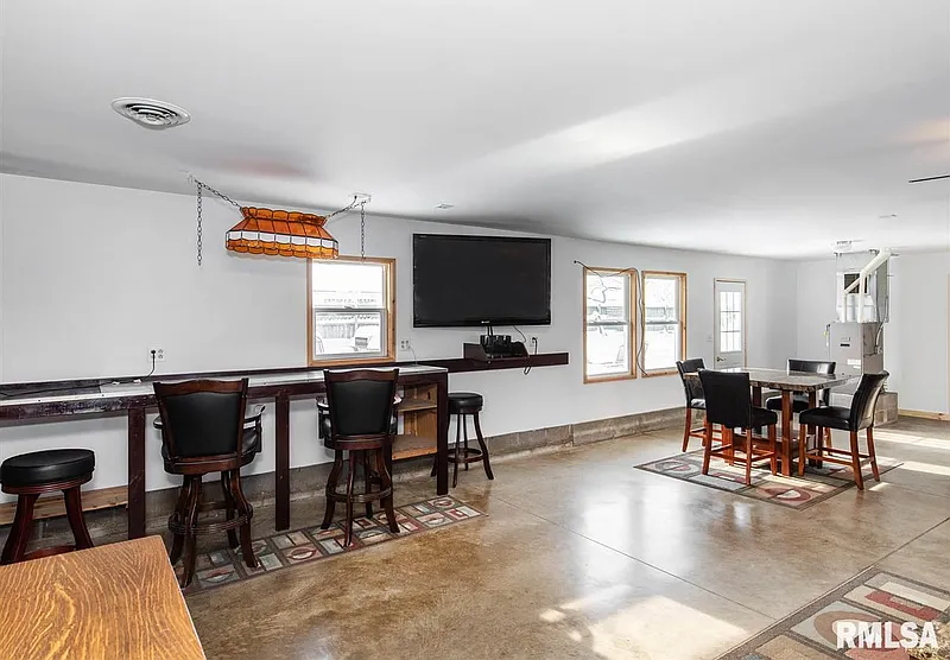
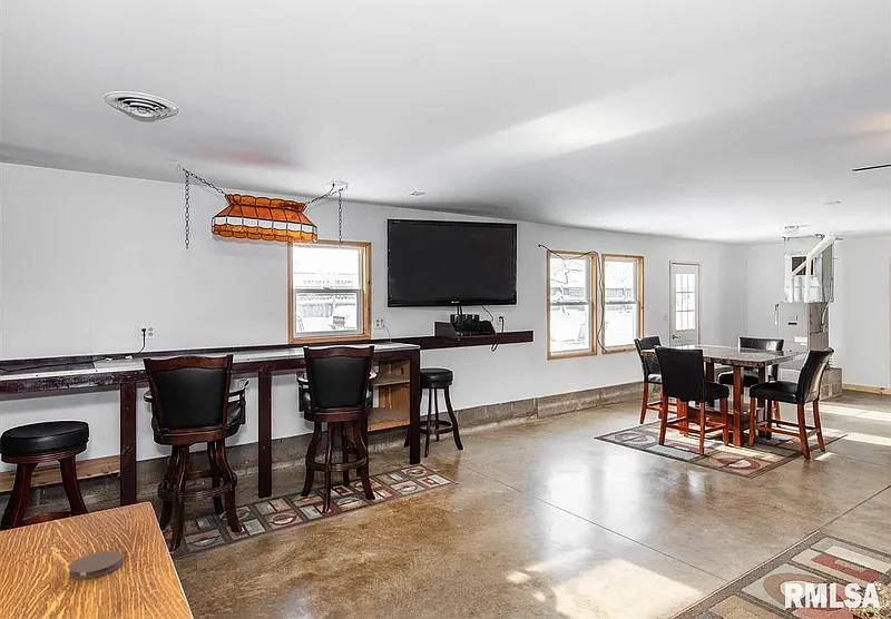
+ coaster [68,550,123,580]
